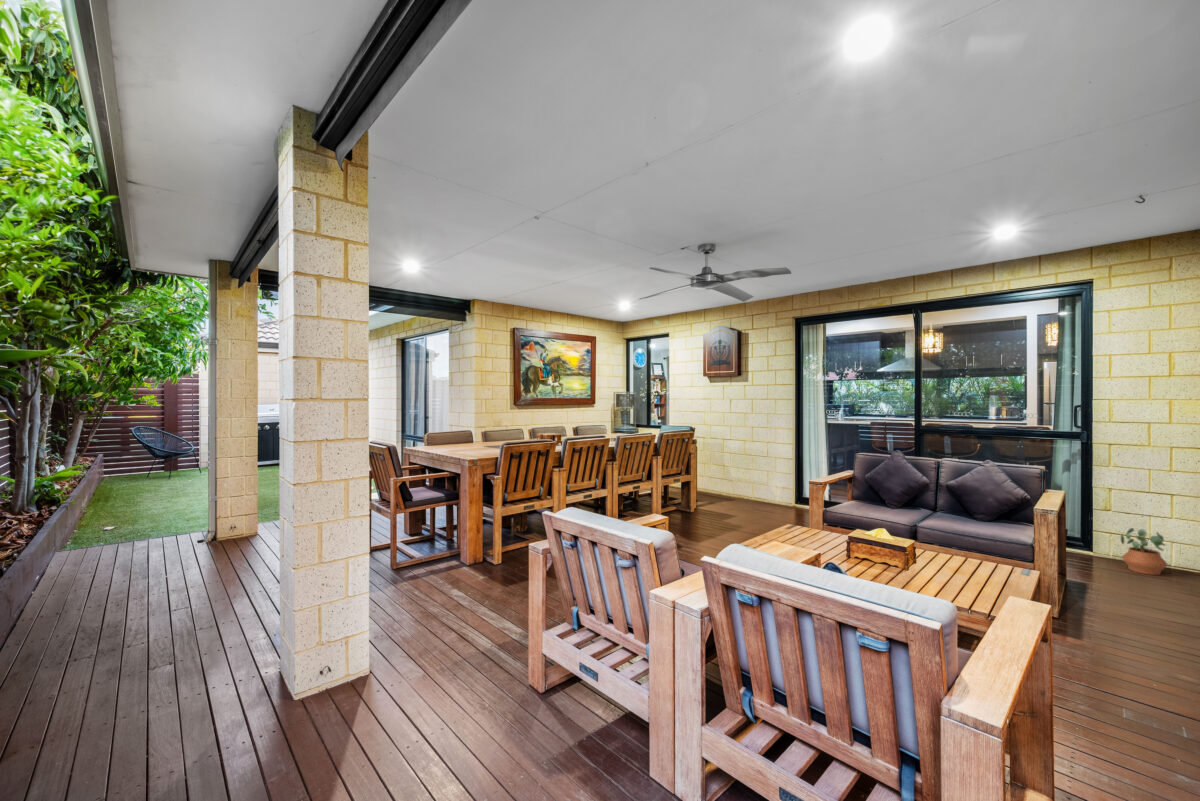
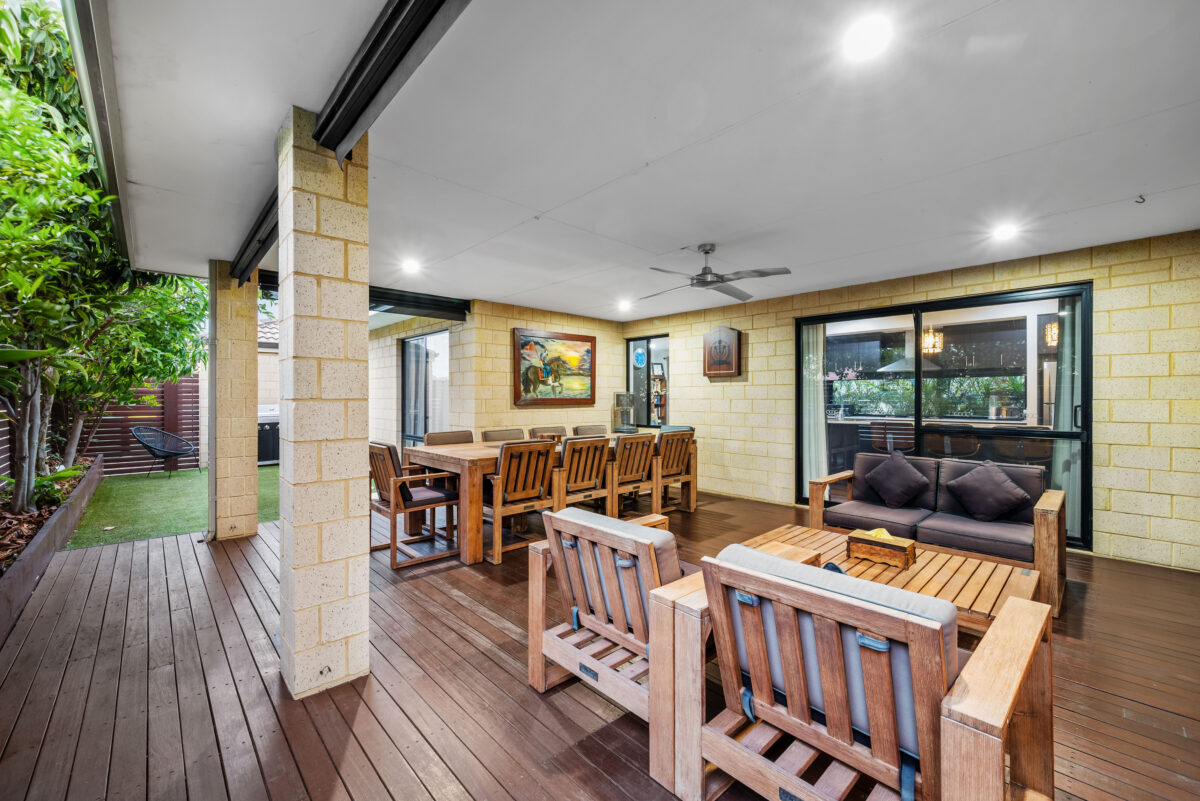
- potted plant [1120,527,1169,576]
